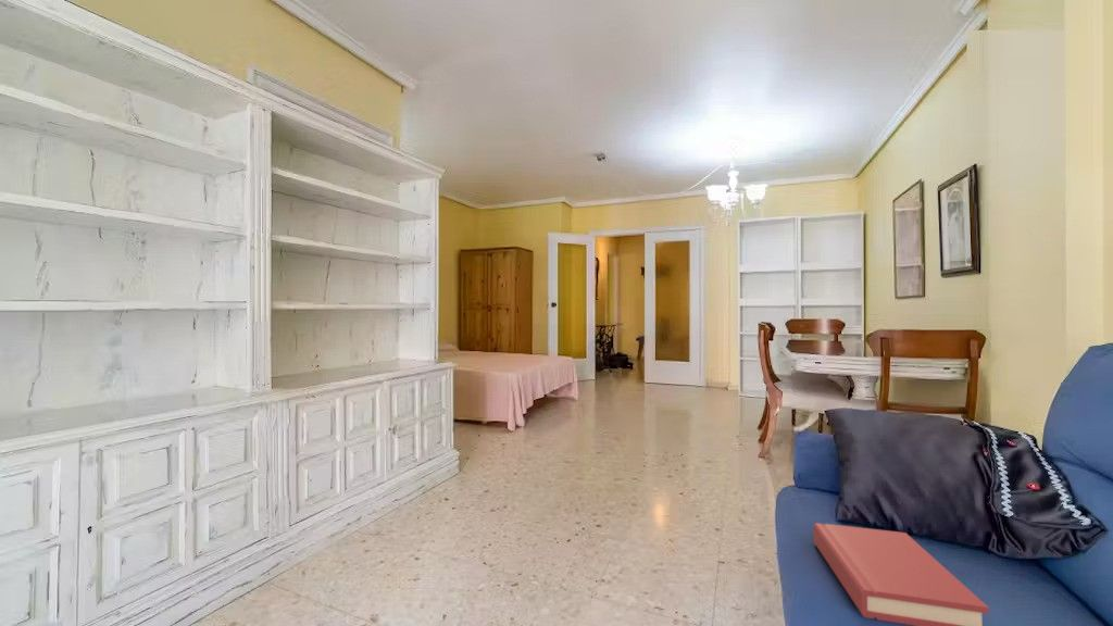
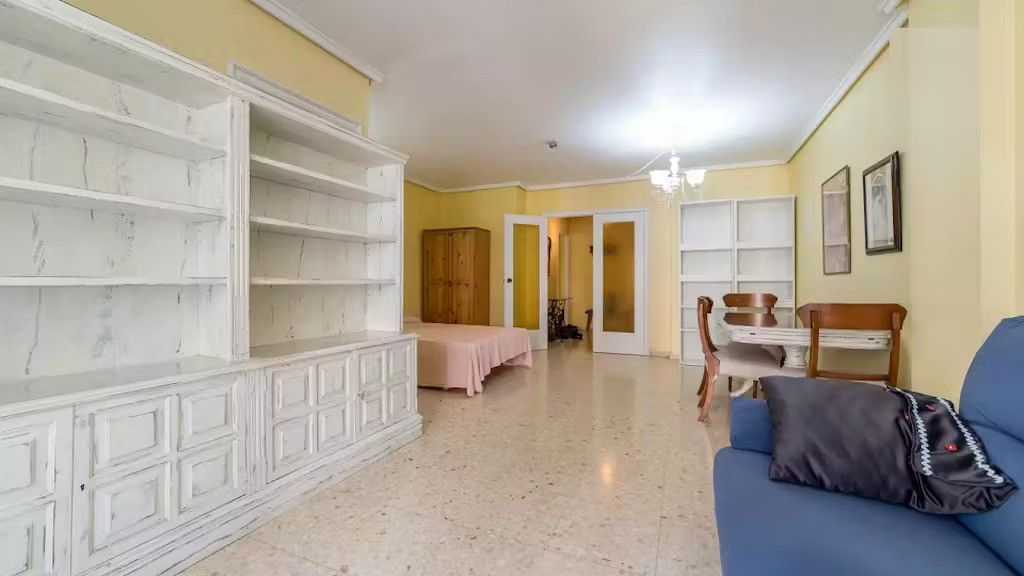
- hardback book [813,522,990,626]
